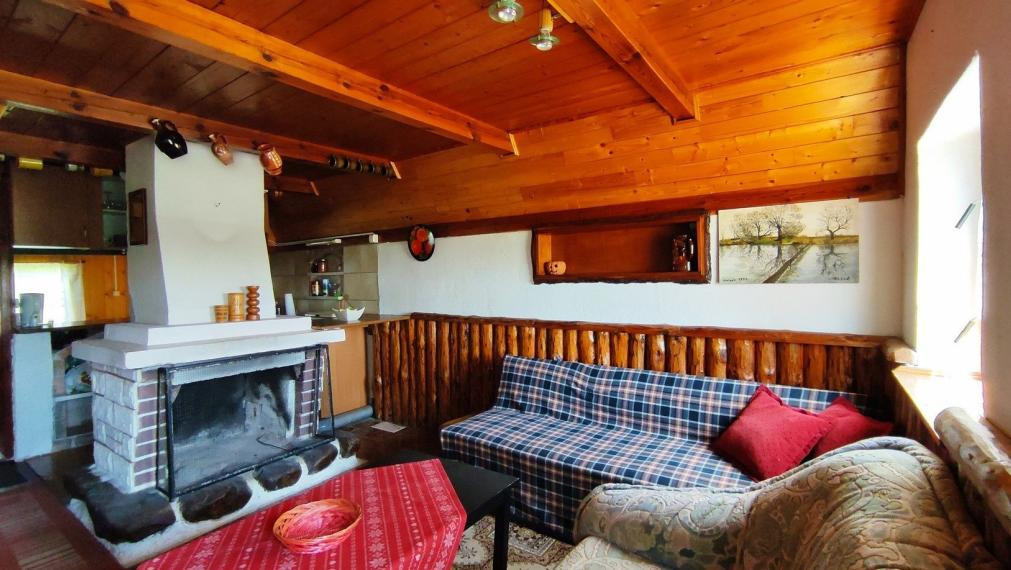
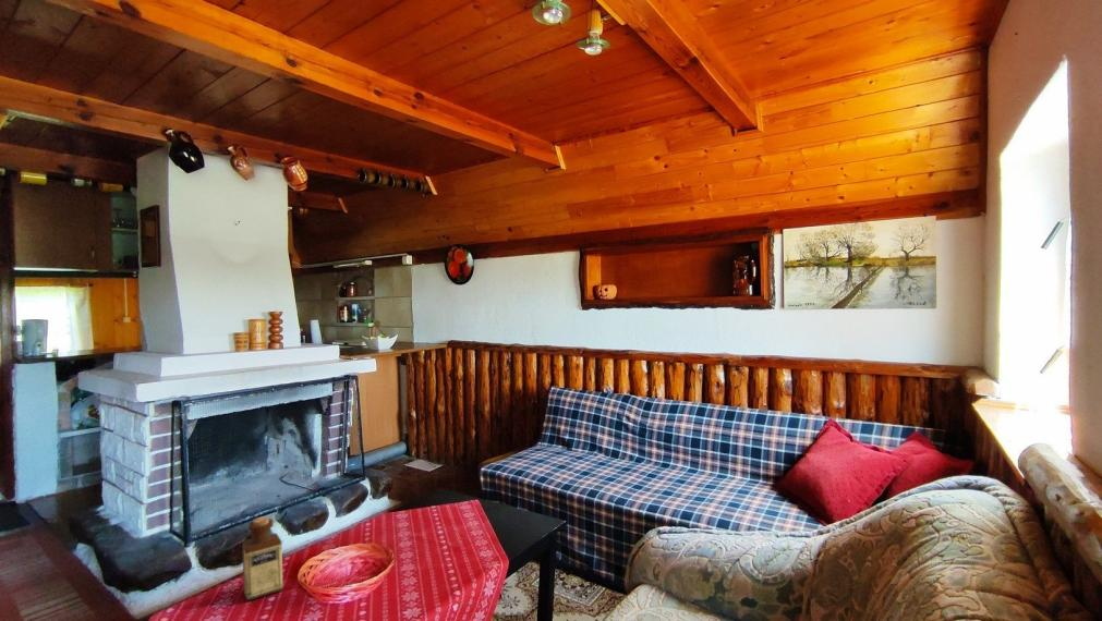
+ bottle [241,515,283,601]
